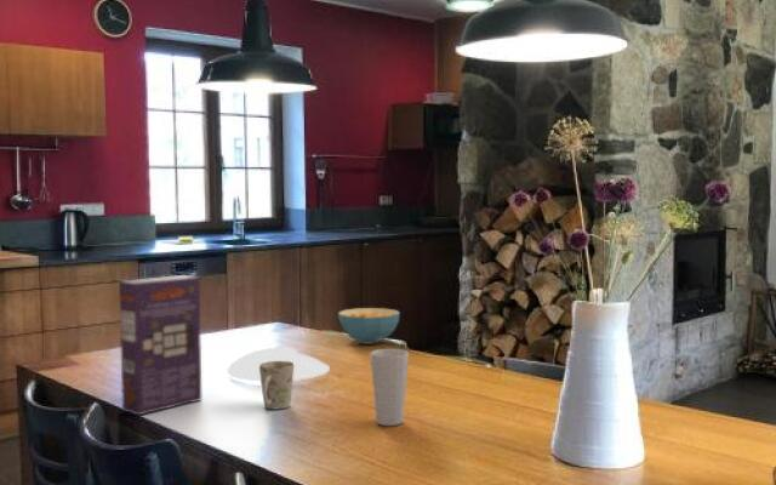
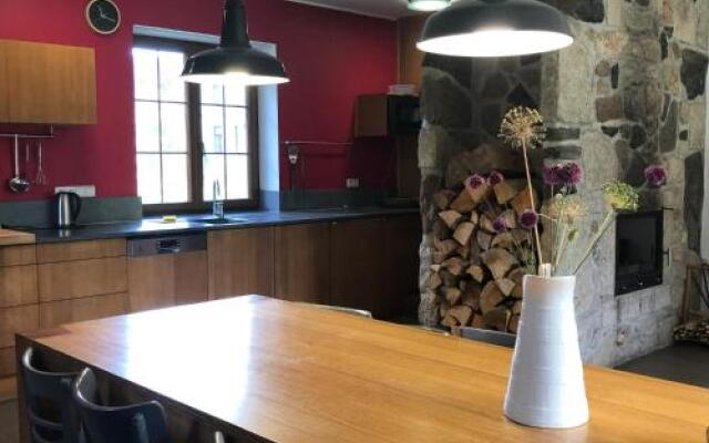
- cereal bowl [337,307,401,346]
- plate [227,346,331,382]
- cereal box [118,274,202,416]
- cup [369,348,410,427]
- mug [258,360,295,410]
